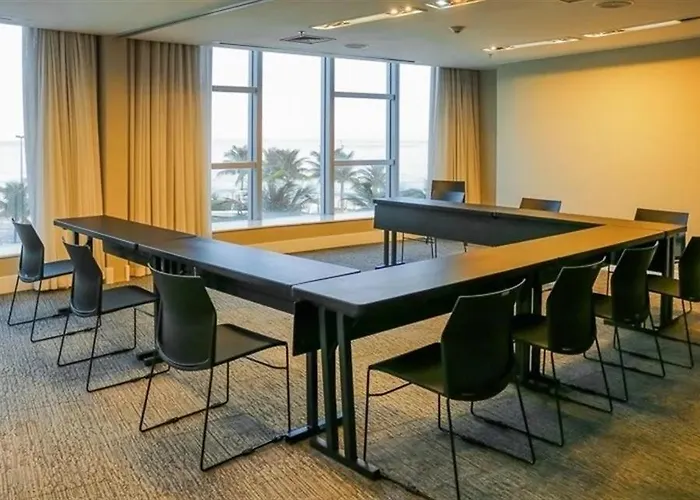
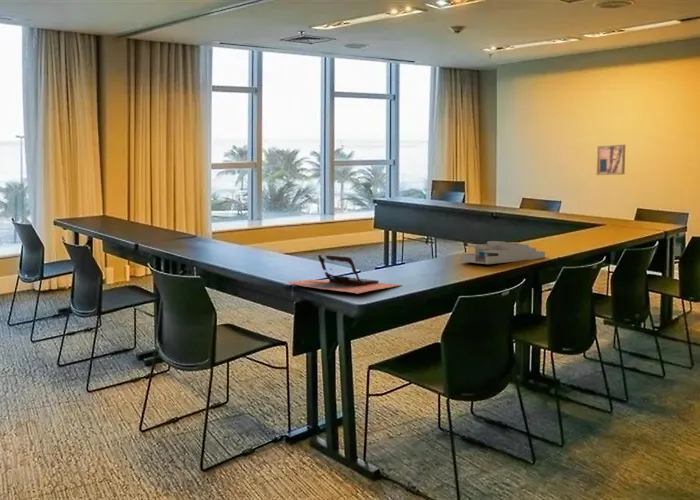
+ wall art [596,144,626,176]
+ desk organizer [459,240,546,265]
+ laptop [284,254,403,294]
